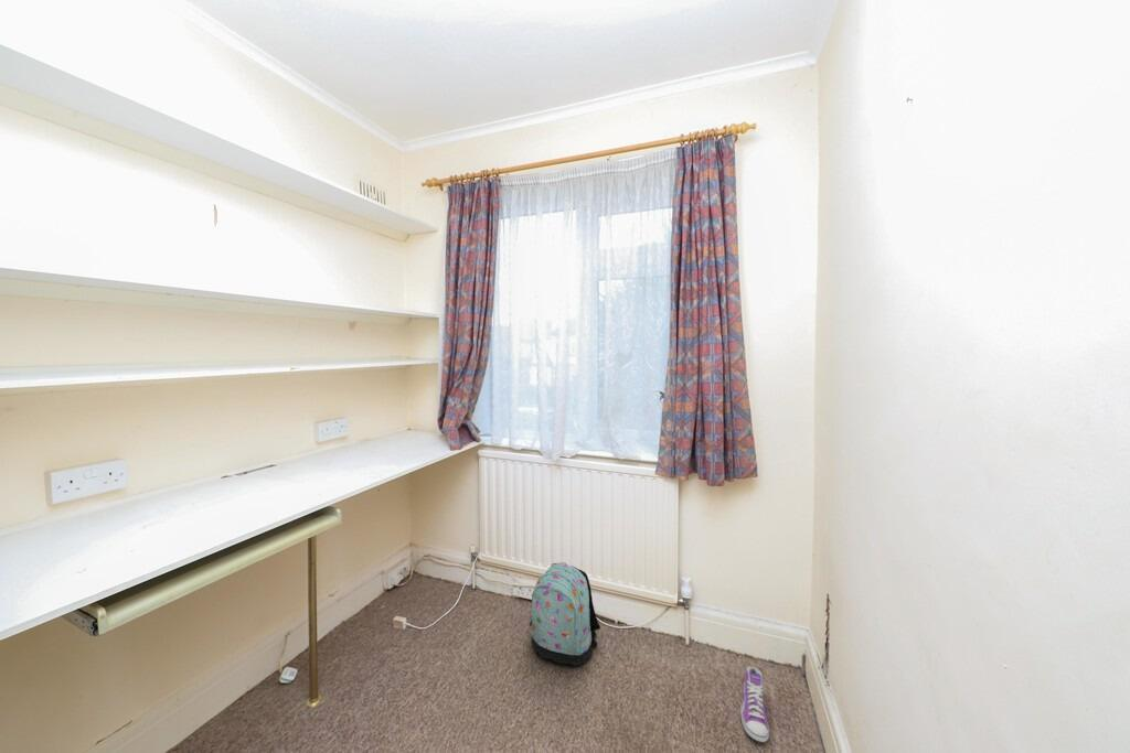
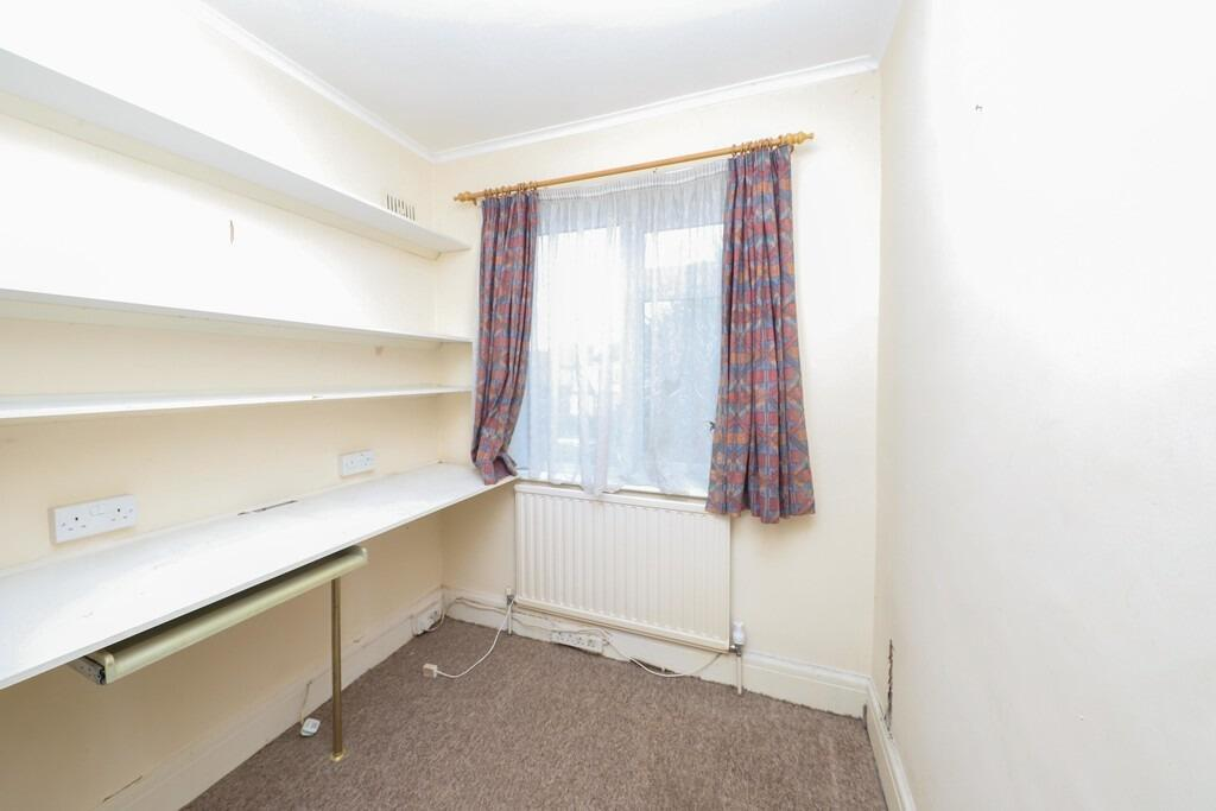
- sneaker [739,666,770,743]
- backpack [527,561,601,667]
